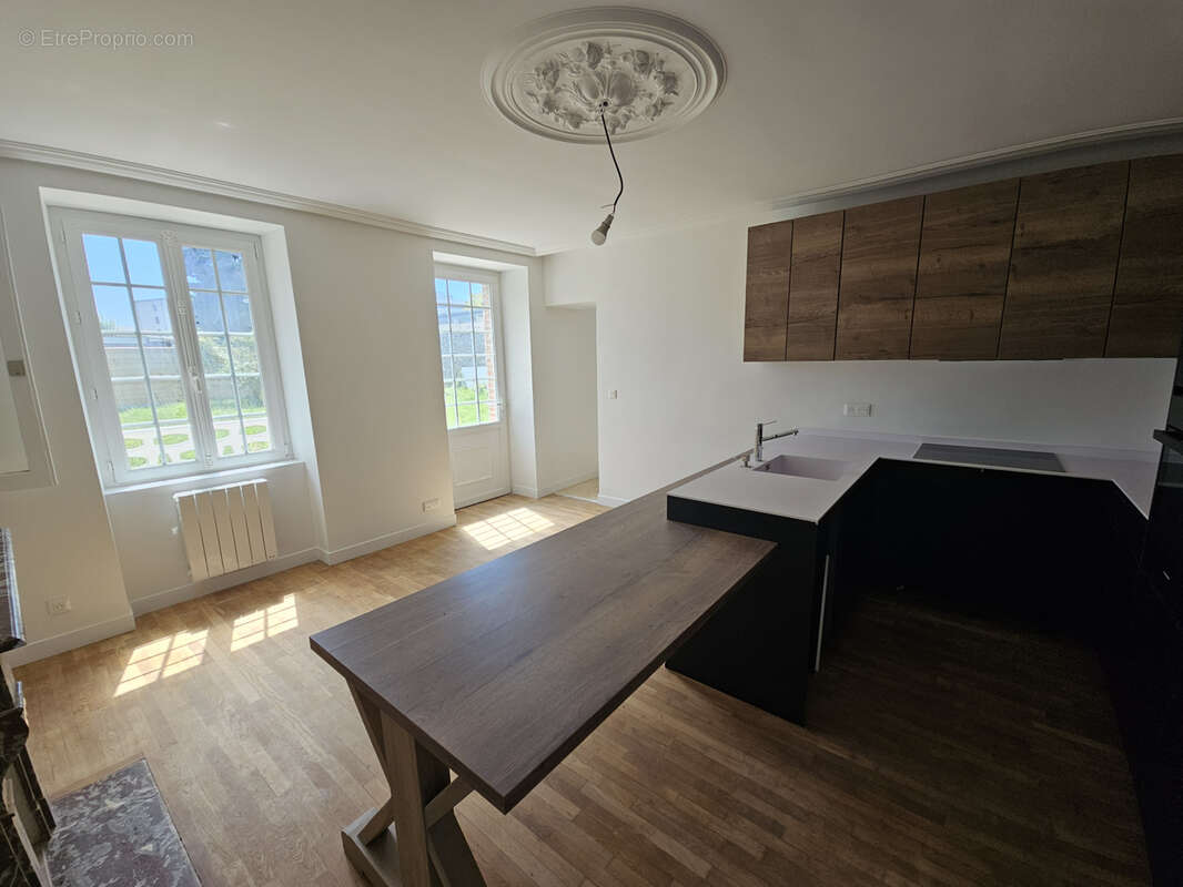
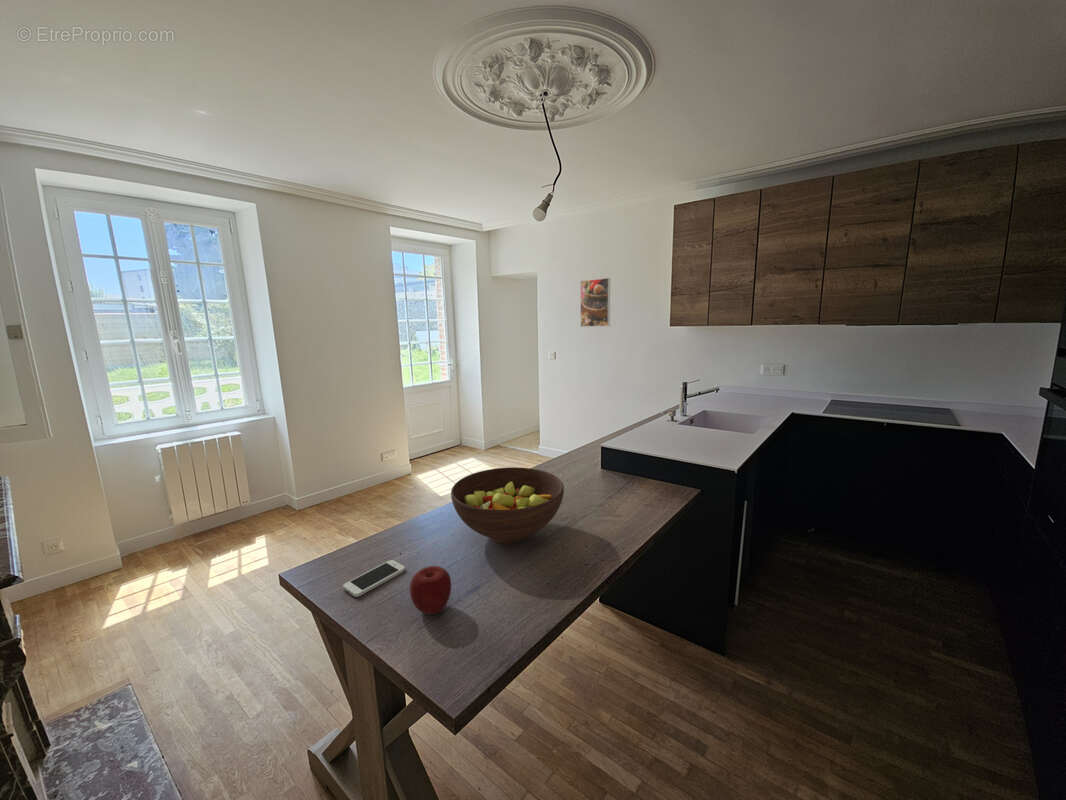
+ smartphone [342,559,406,598]
+ fruit bowl [450,466,565,545]
+ apple [409,565,452,616]
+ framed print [579,277,611,328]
